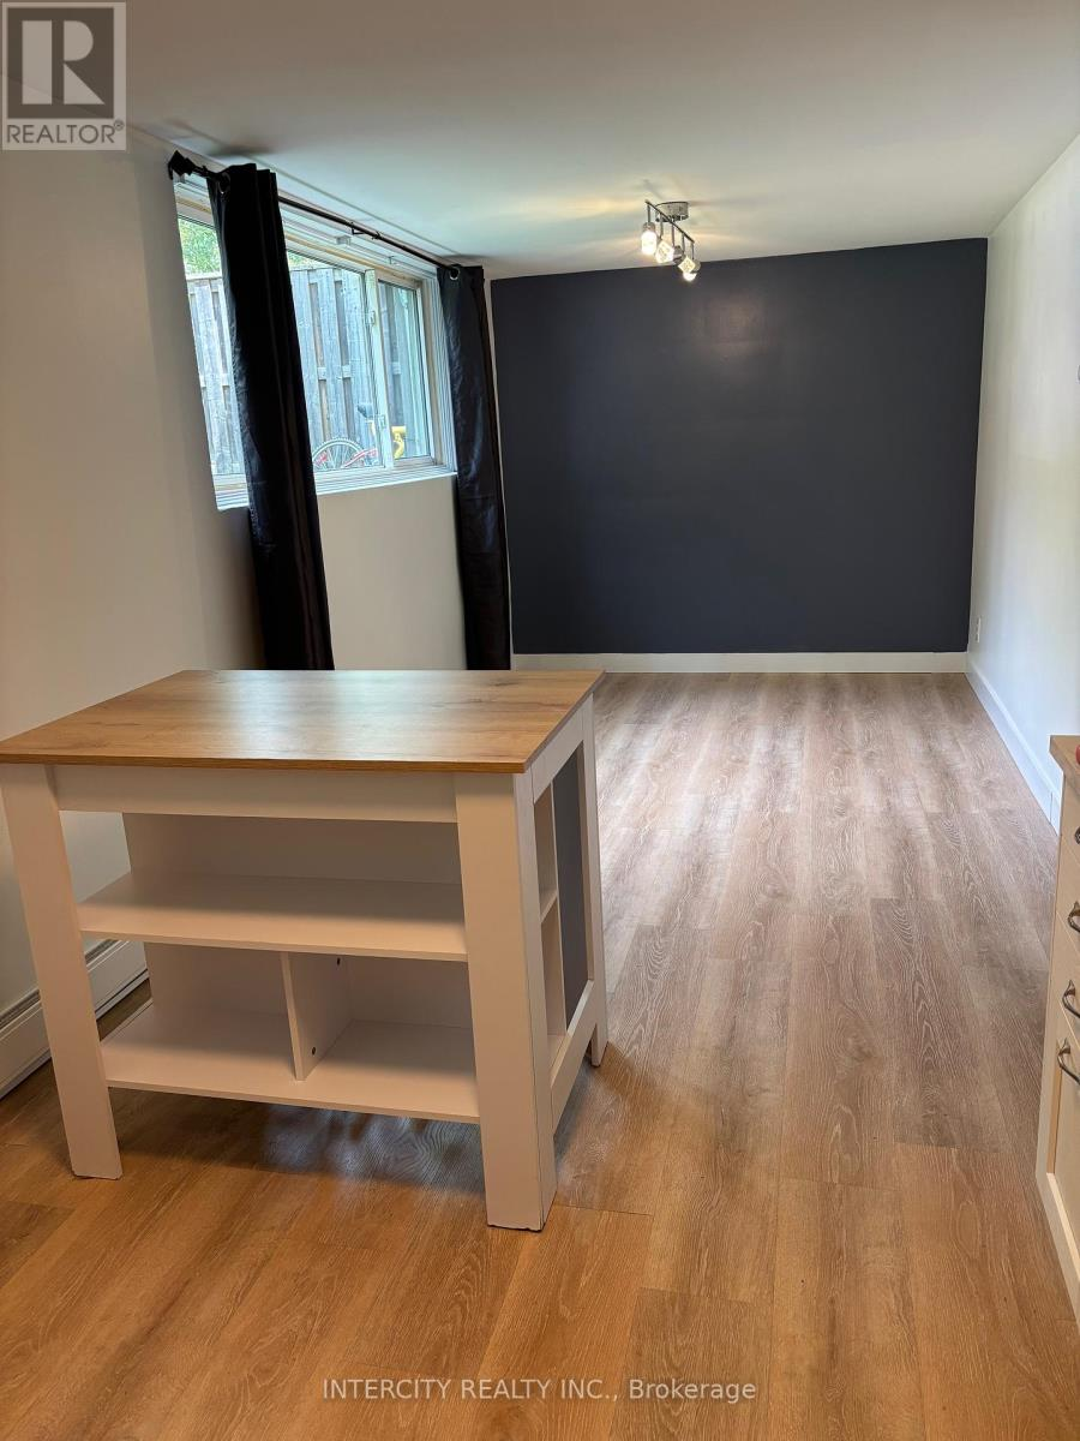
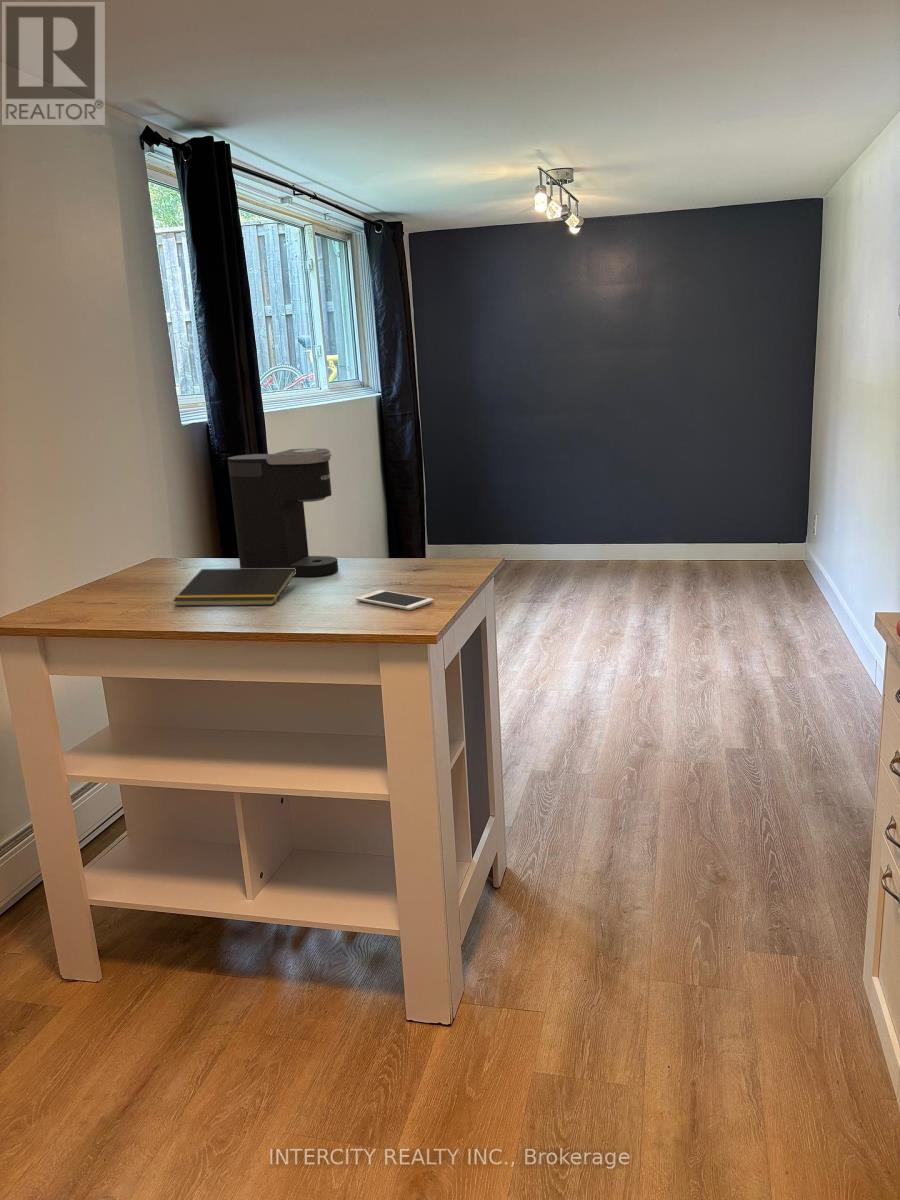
+ coffee maker [227,447,339,578]
+ cell phone [355,589,435,611]
+ notepad [172,567,296,607]
